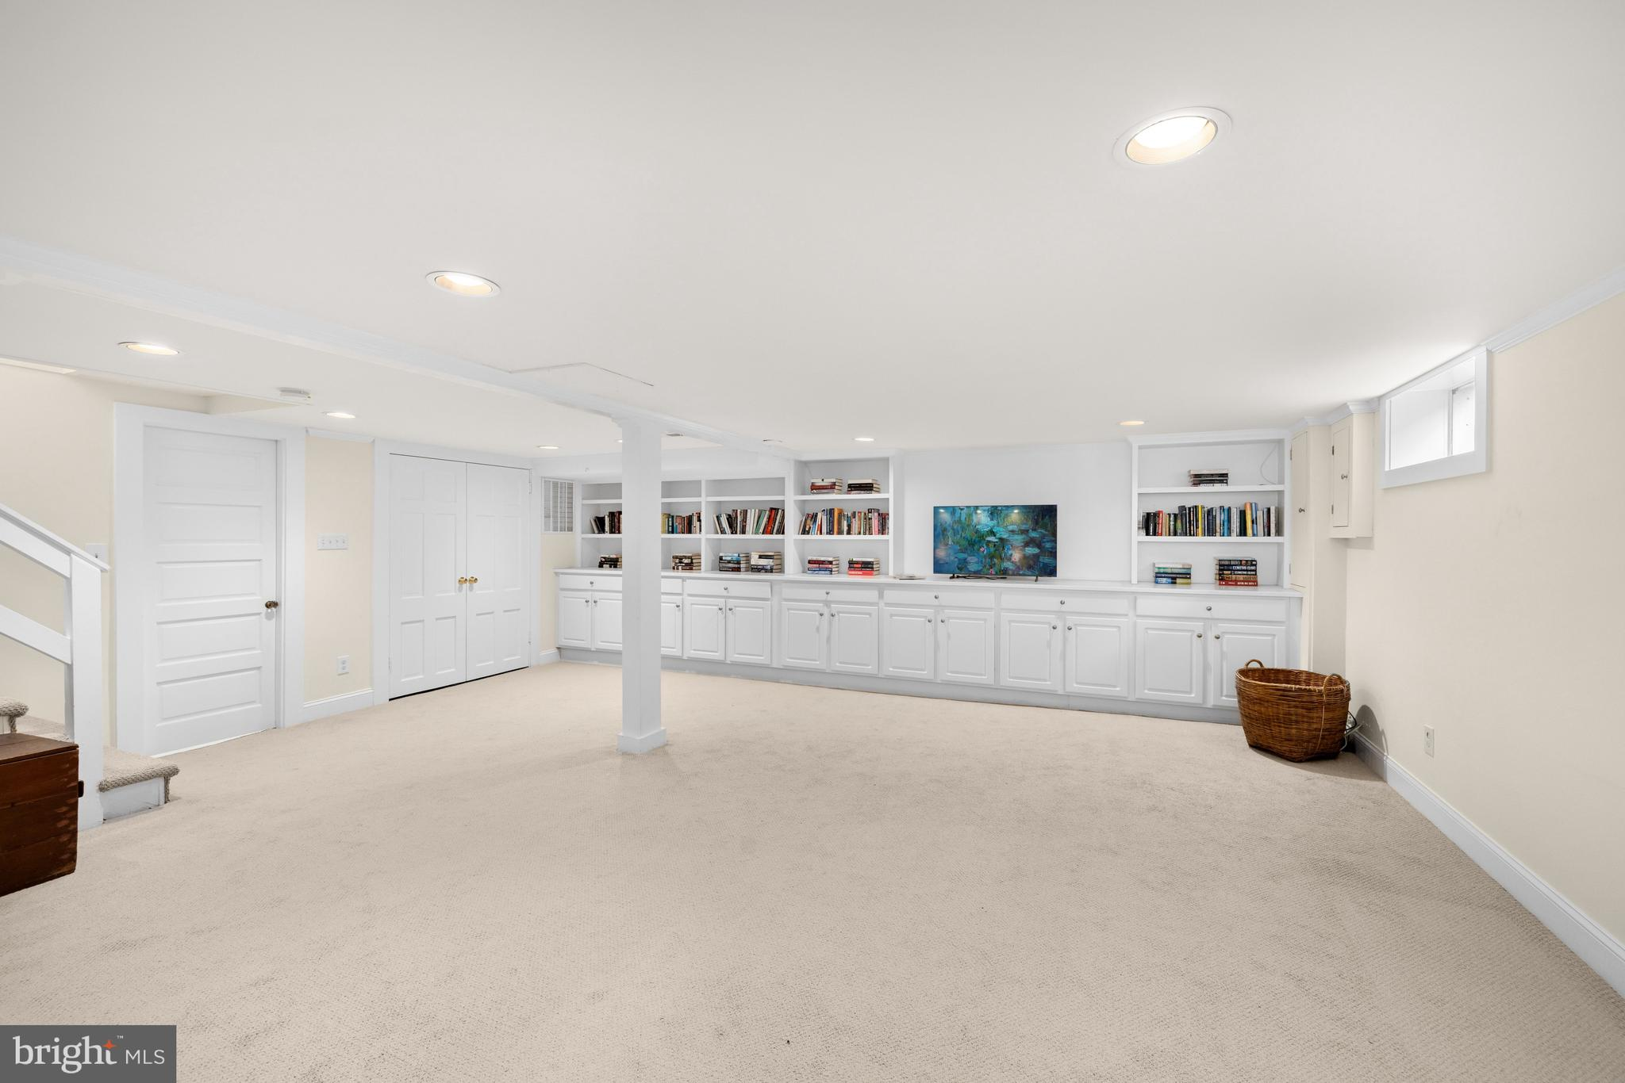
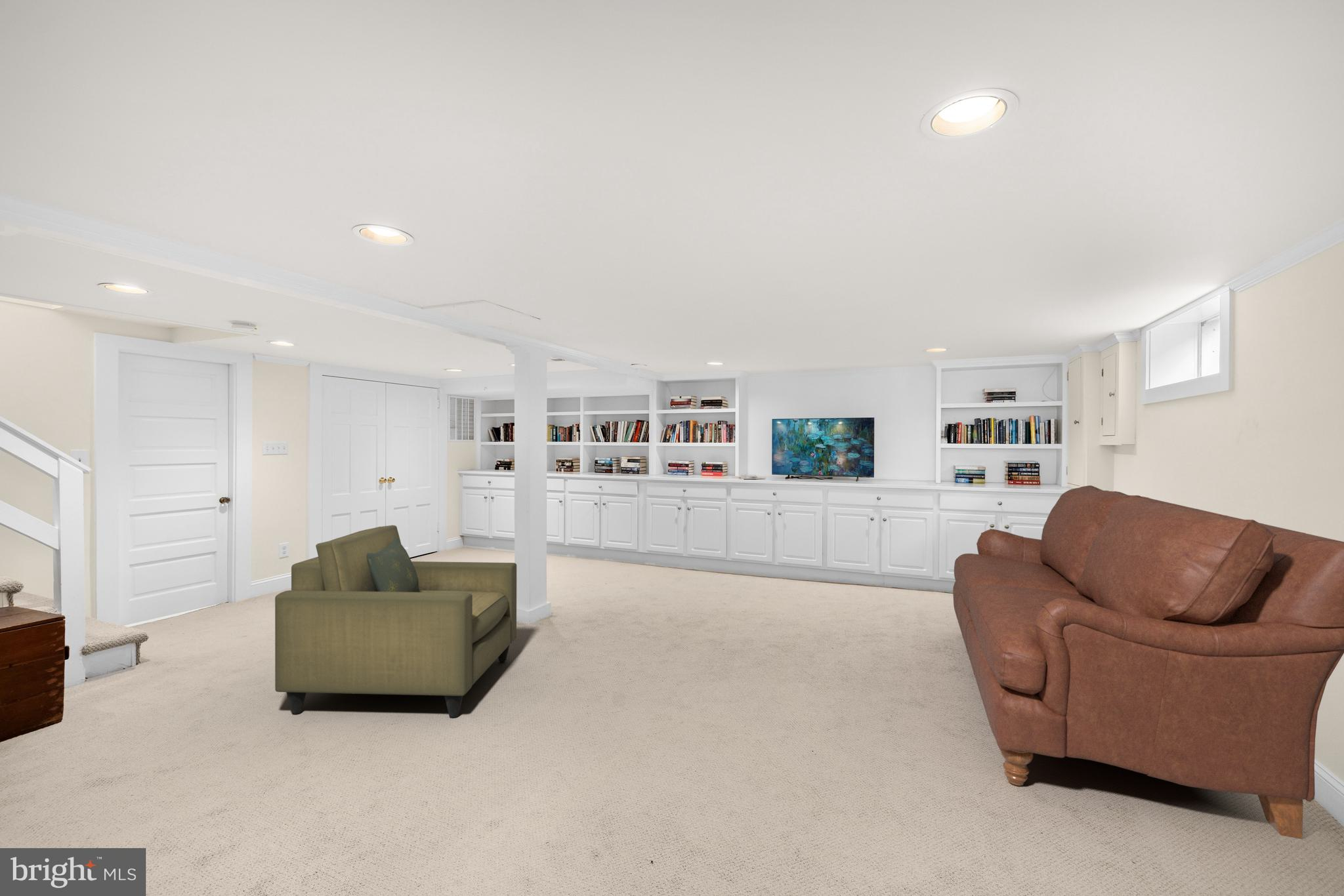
+ sofa [952,485,1344,839]
+ armchair [274,525,517,719]
